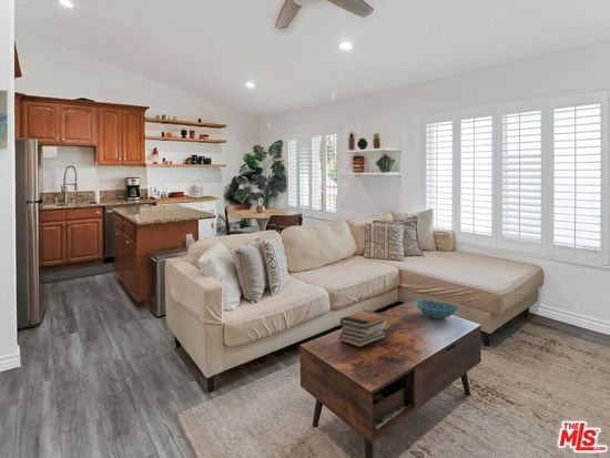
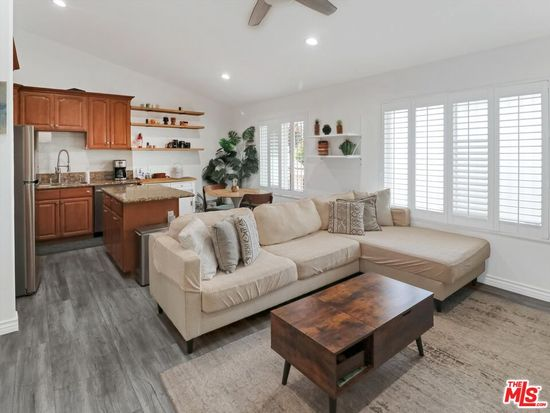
- book stack [338,309,389,348]
- bowl [414,298,460,320]
